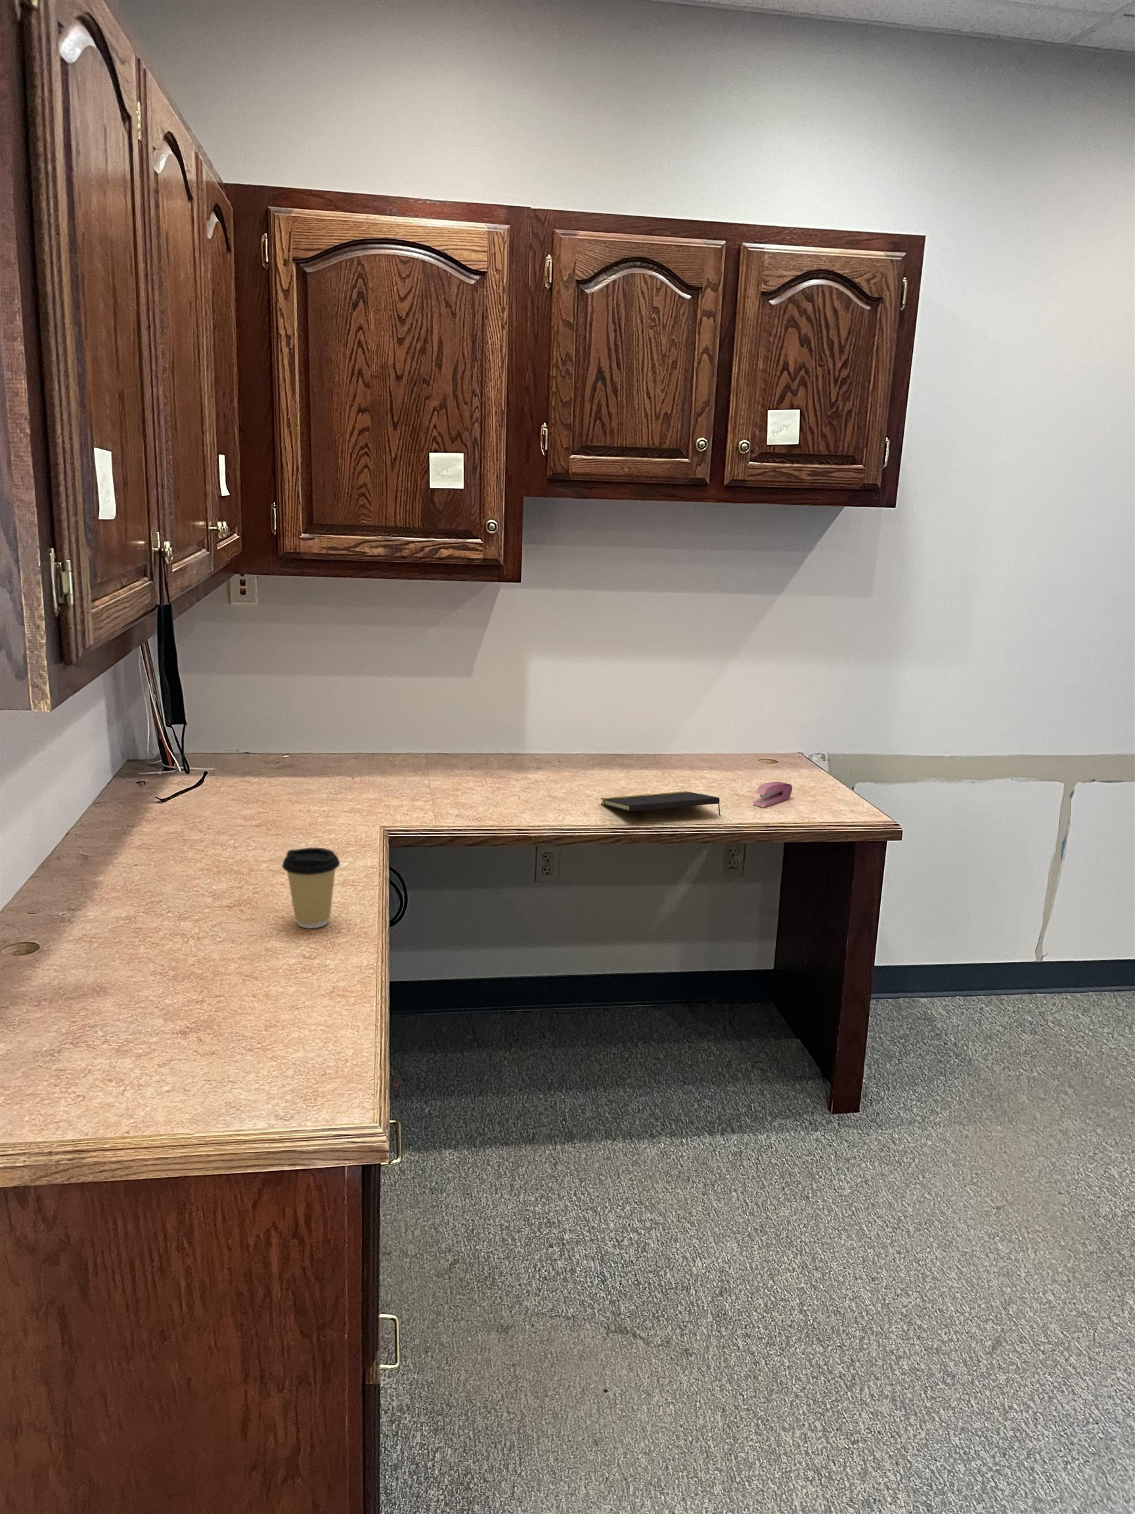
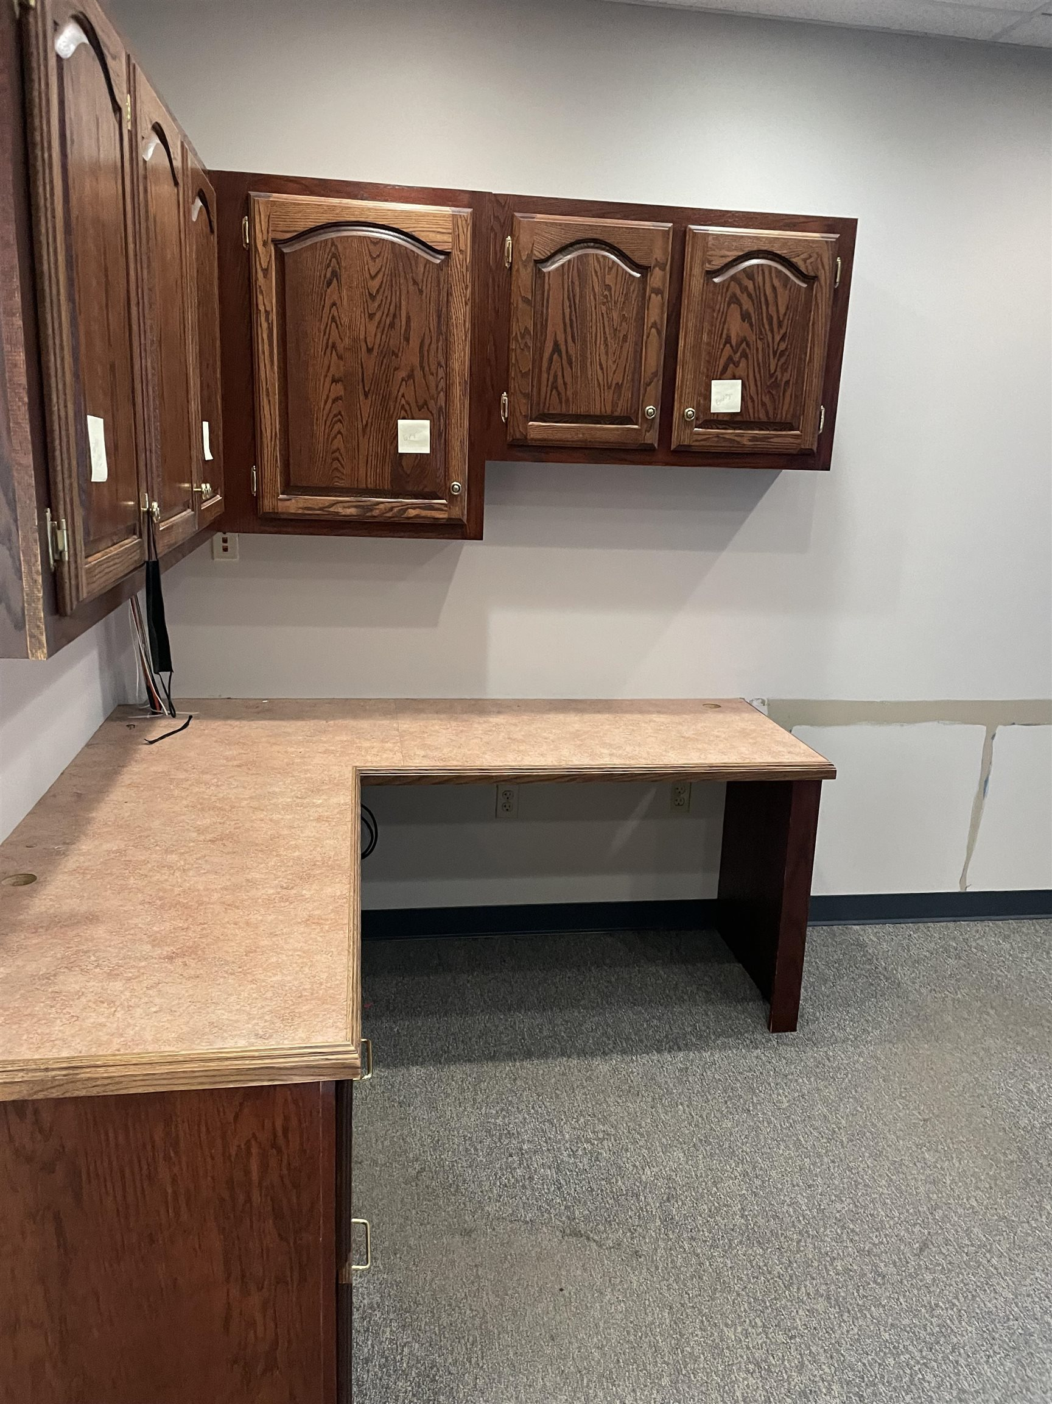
- coffee cup [281,848,341,929]
- notepad [601,790,721,817]
- stapler [752,781,793,808]
